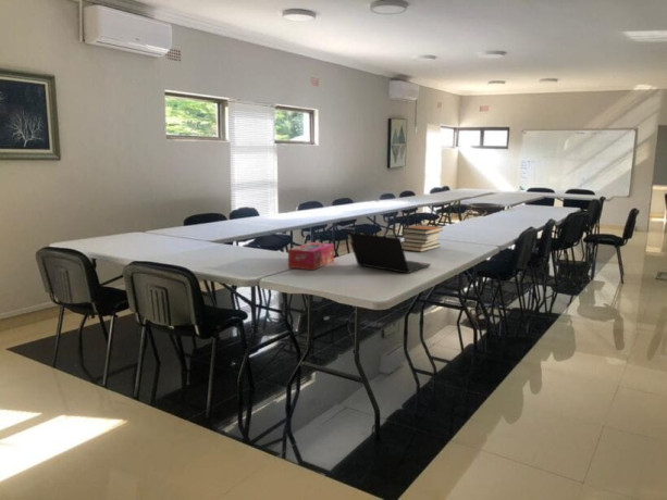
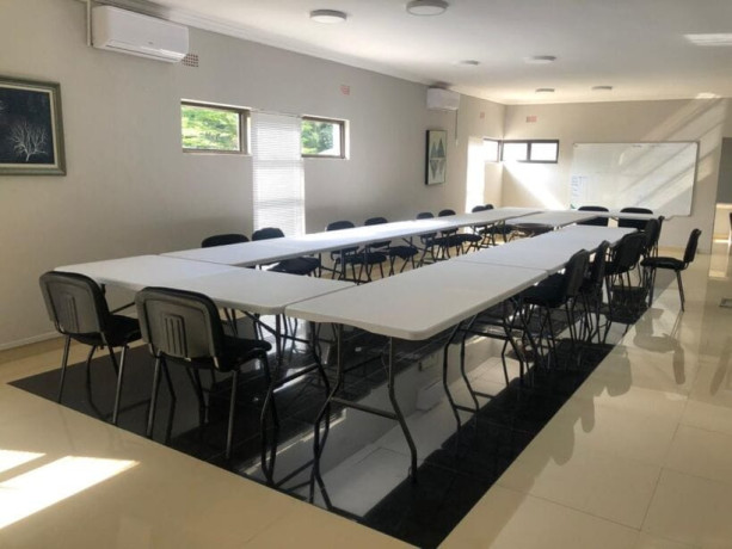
- laptop computer [346,230,432,275]
- book stack [400,224,443,253]
- tissue box [287,241,335,271]
